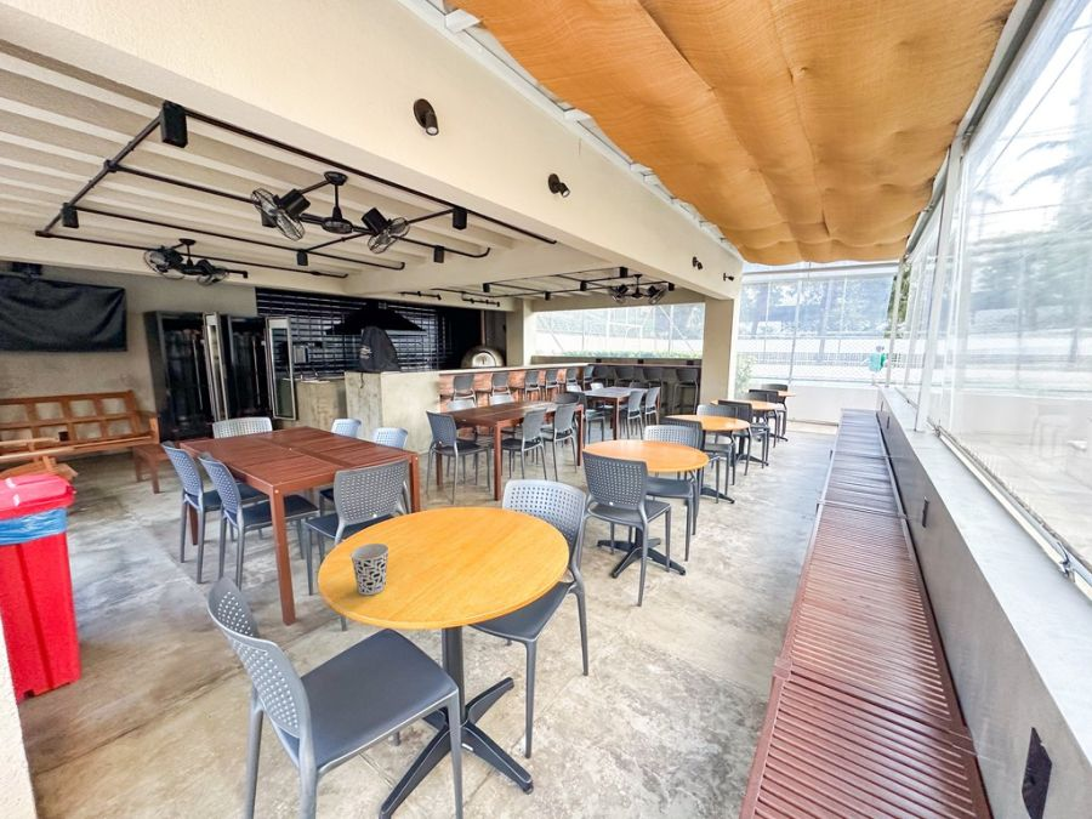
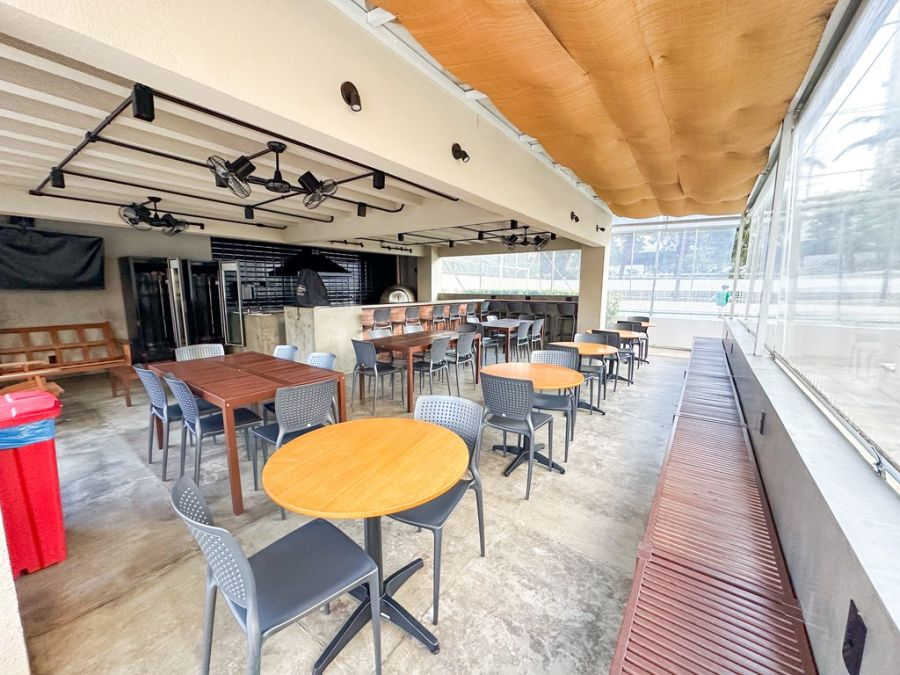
- cup [349,542,389,596]
